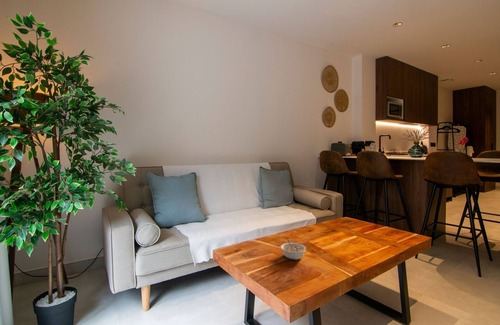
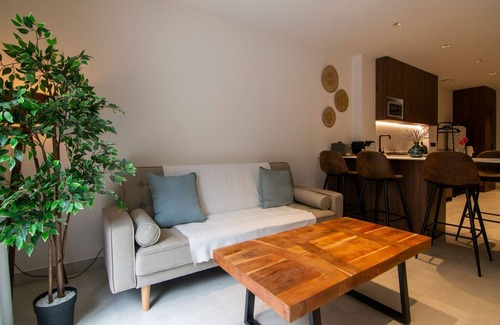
- legume [280,238,307,261]
